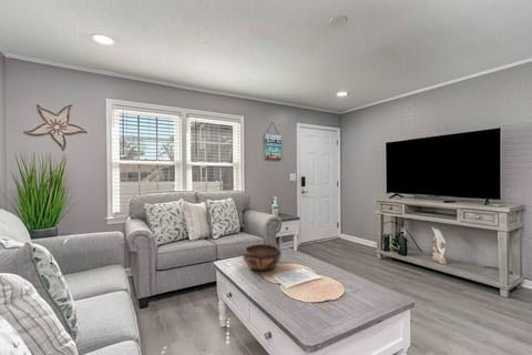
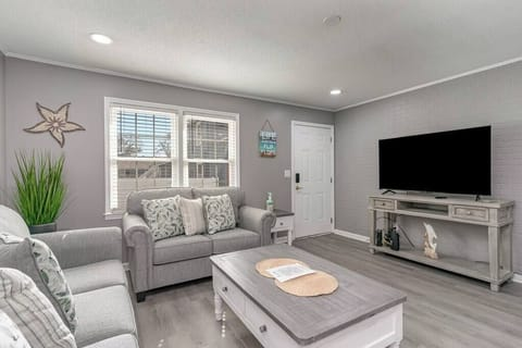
- decorative bowl [242,243,283,272]
